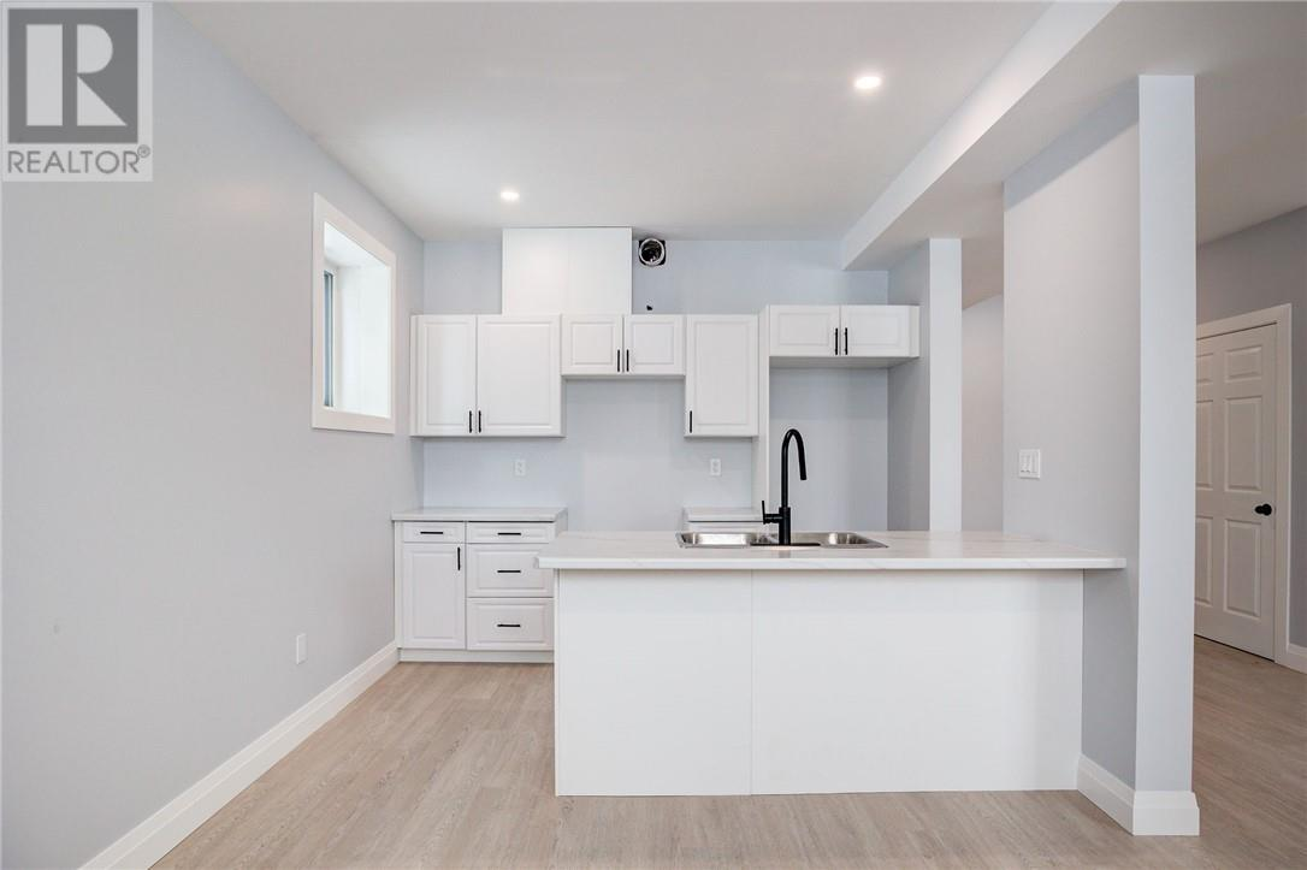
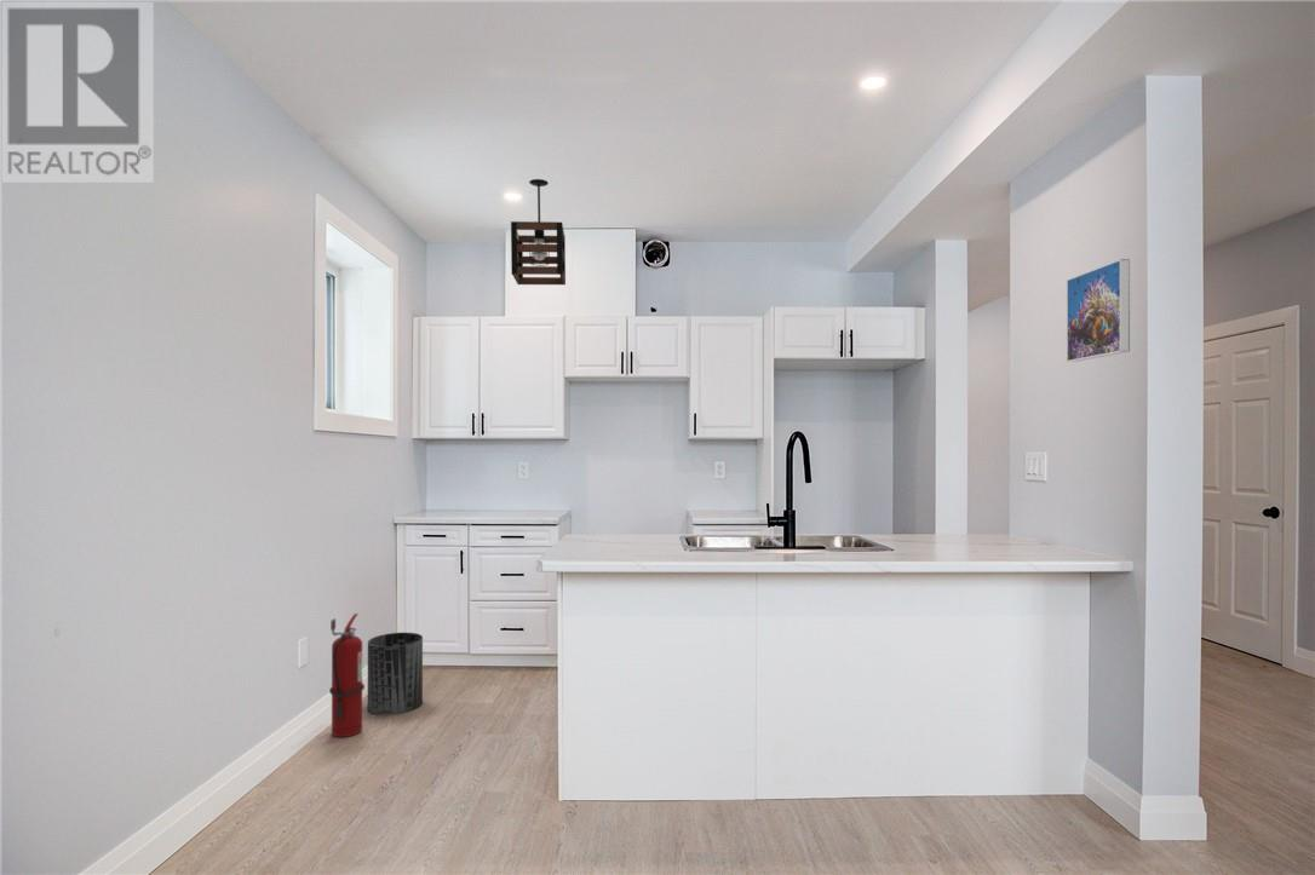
+ fire extinguisher [328,612,366,738]
+ trash can [367,632,424,716]
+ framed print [1066,258,1131,363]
+ pendant light [510,178,567,286]
